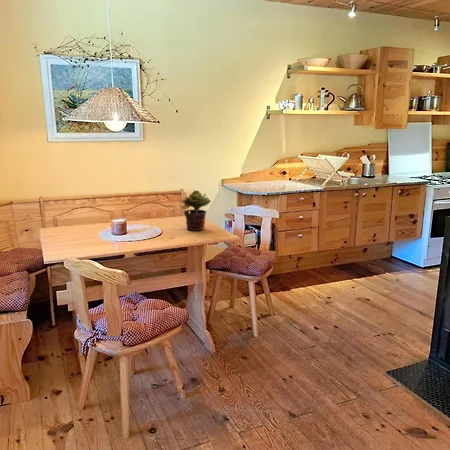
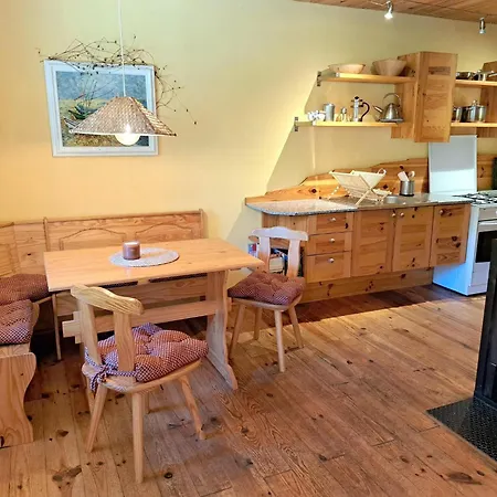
- potted plant [179,189,212,232]
